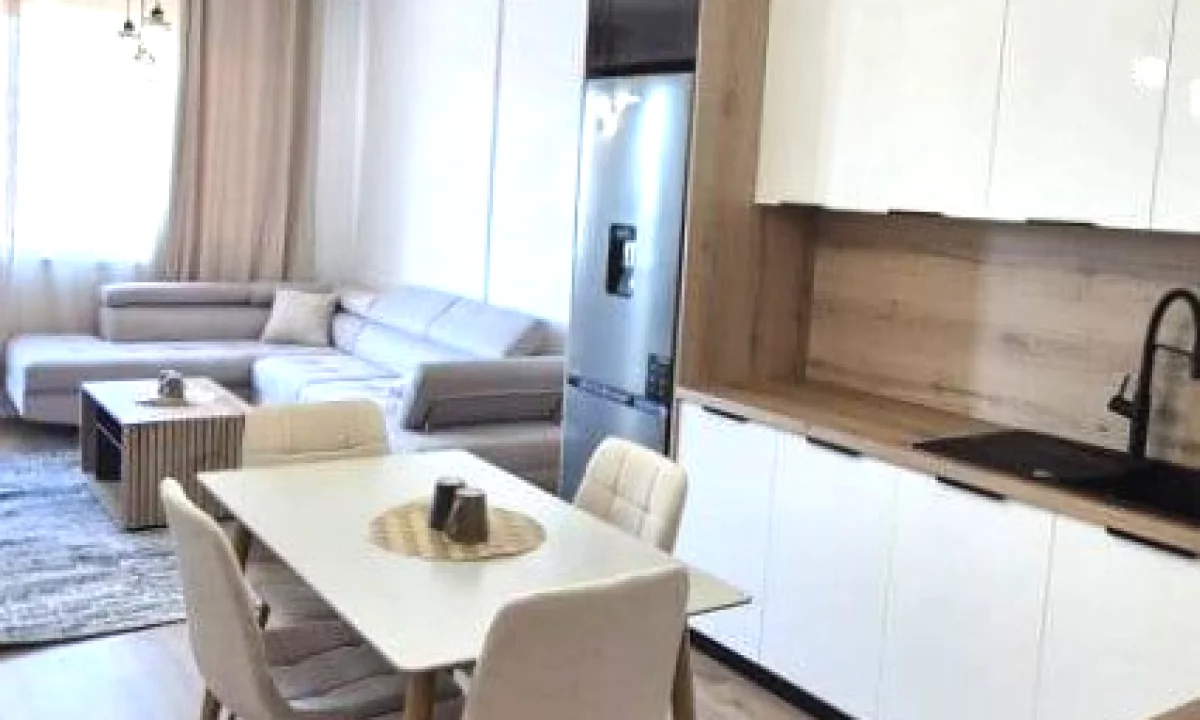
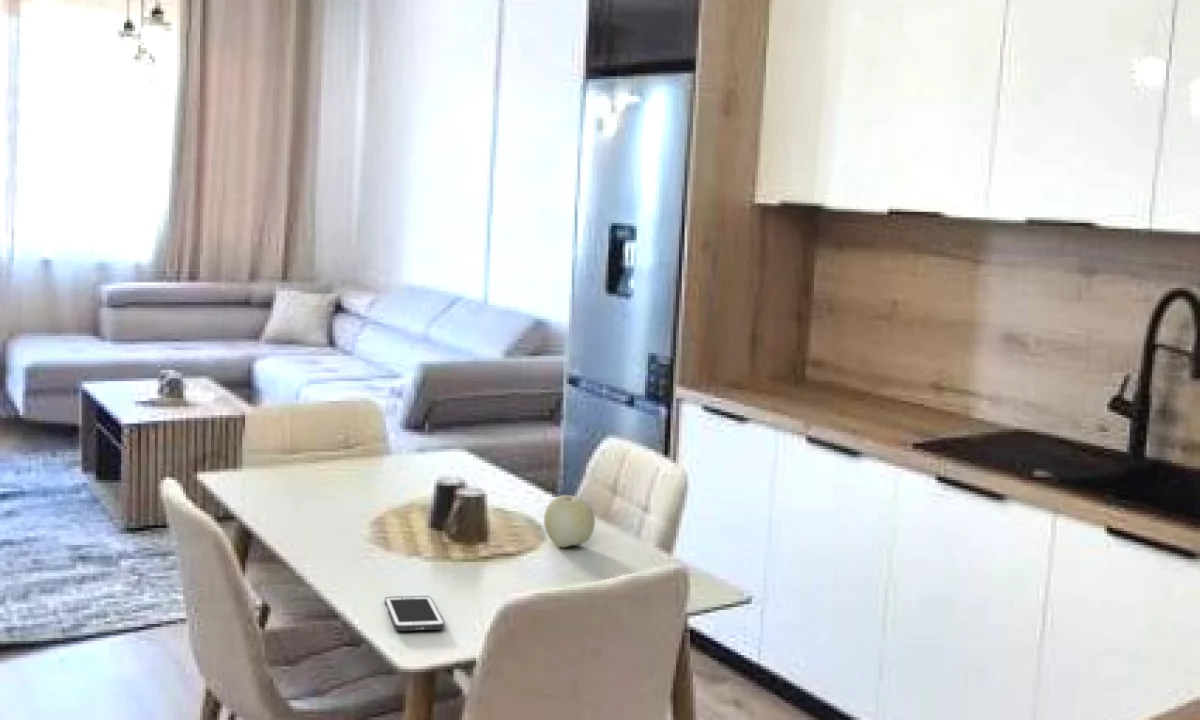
+ fruit [543,494,596,549]
+ cell phone [384,595,445,632]
